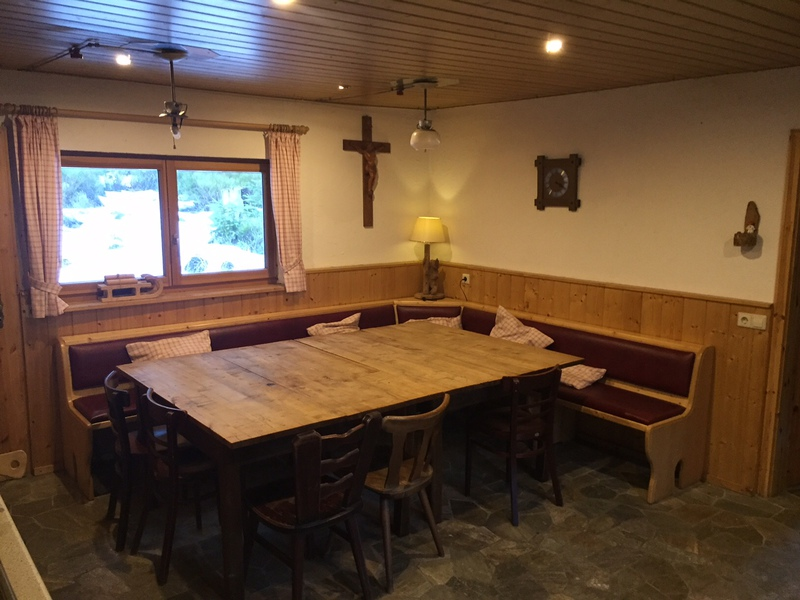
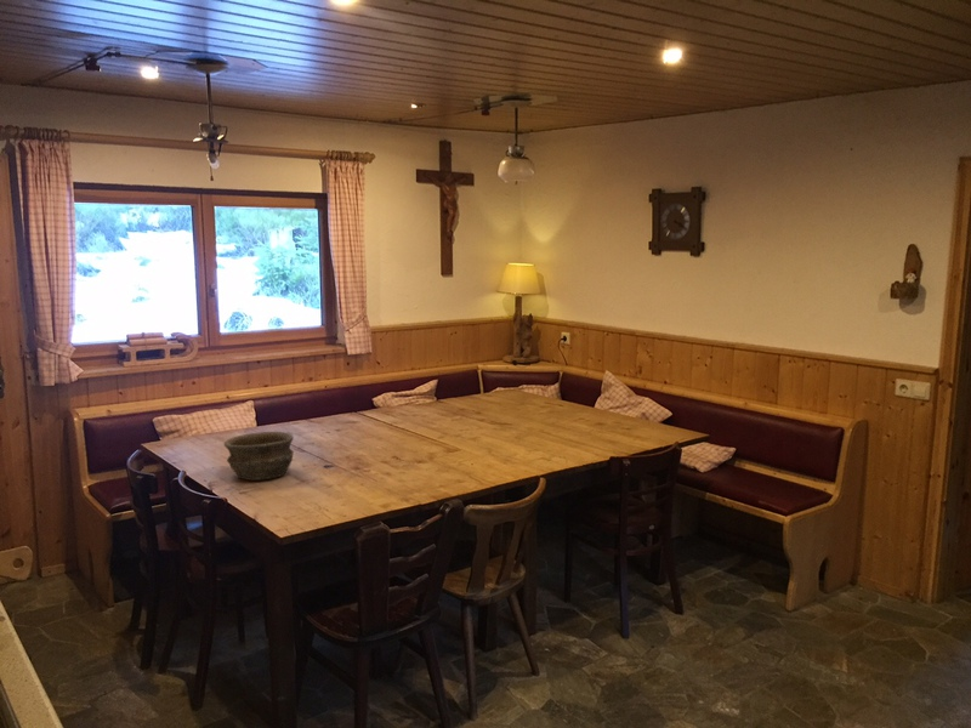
+ bowl [223,431,295,482]
